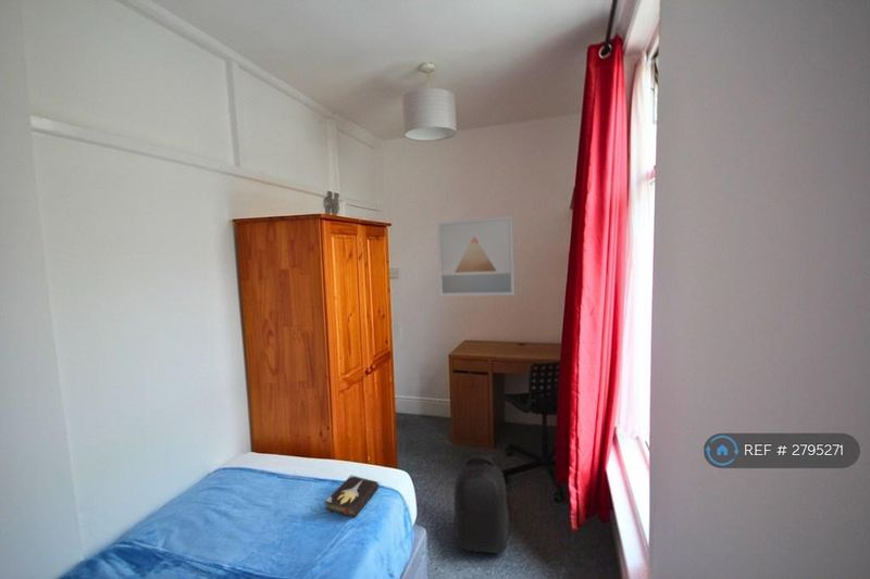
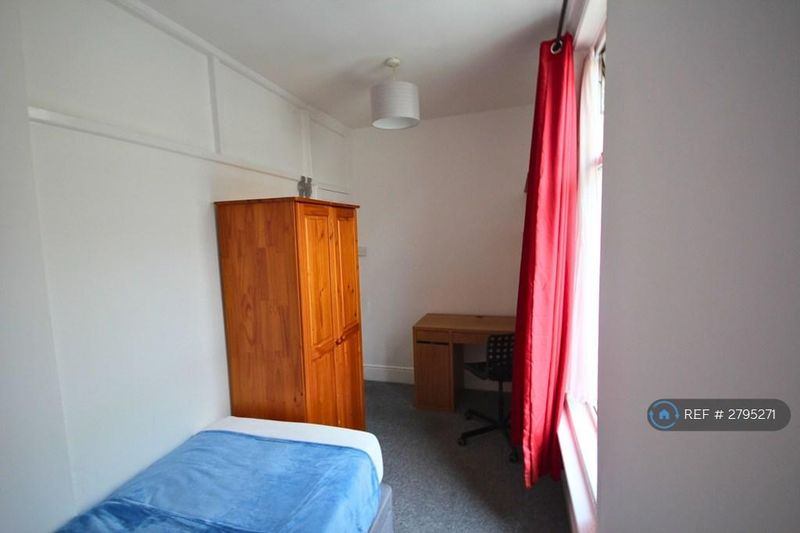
- wall art [436,215,515,298]
- backpack [453,453,510,554]
- hardback book [324,474,380,518]
